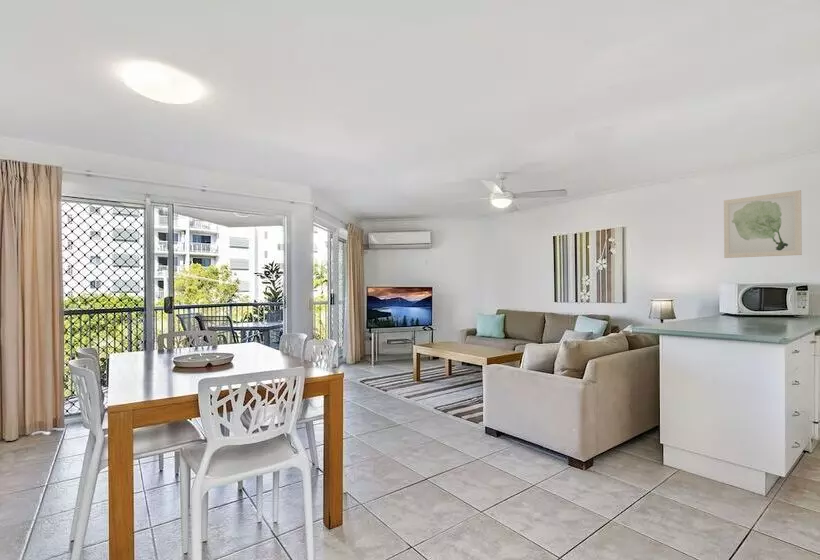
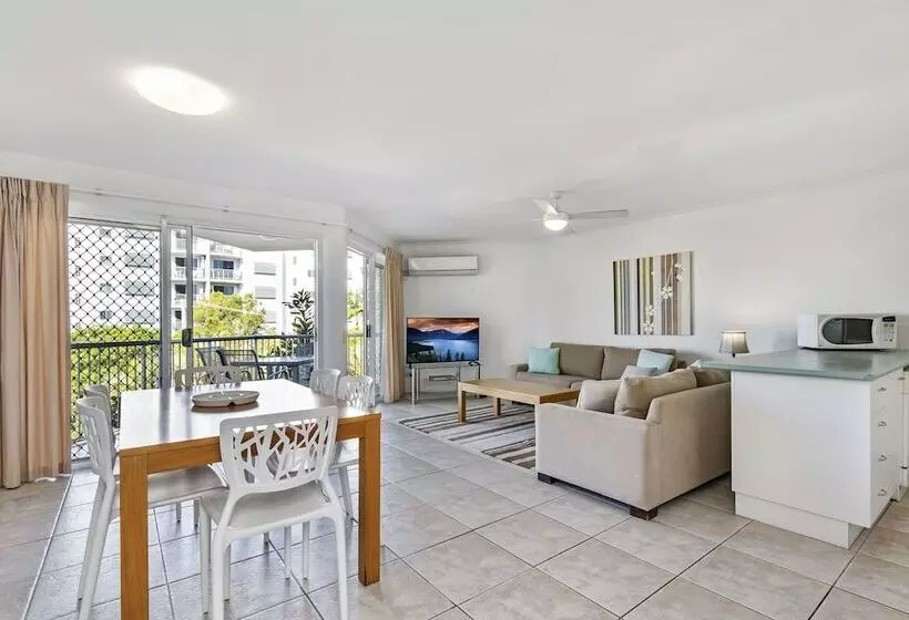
- wall art [723,189,803,259]
